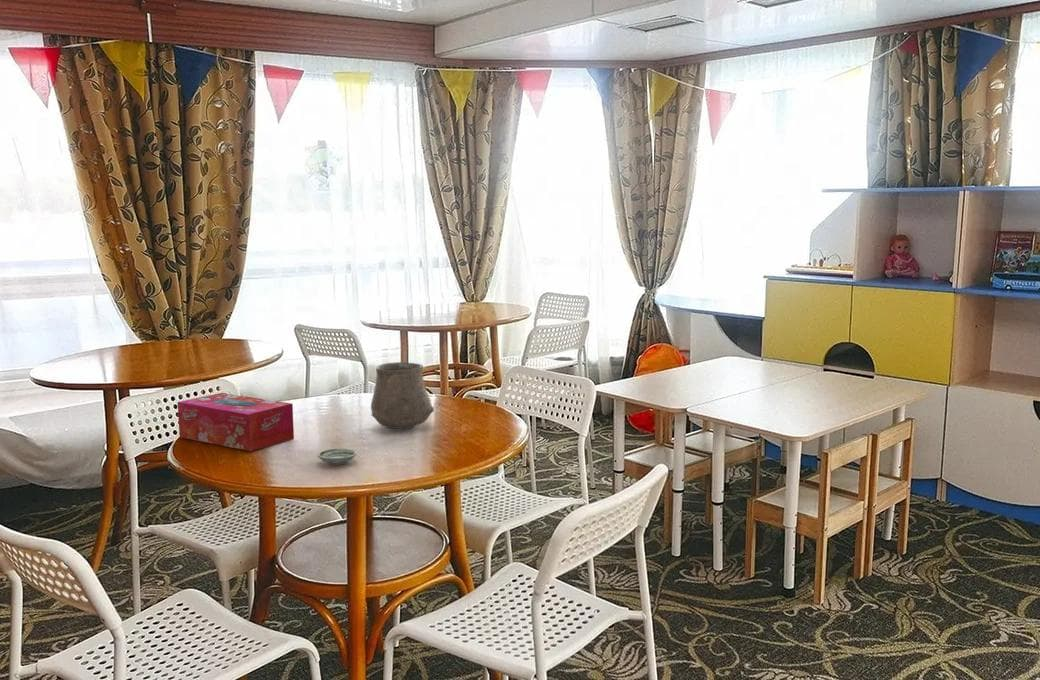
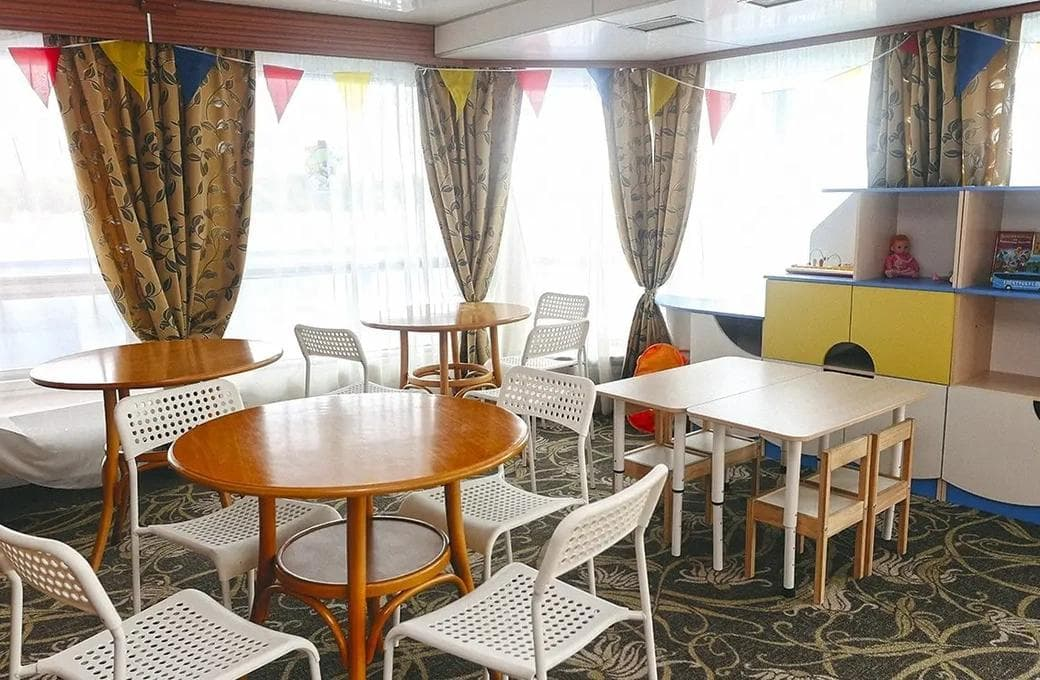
- tissue box [177,392,295,452]
- ceramic cup [370,361,435,430]
- saucer [316,447,358,466]
